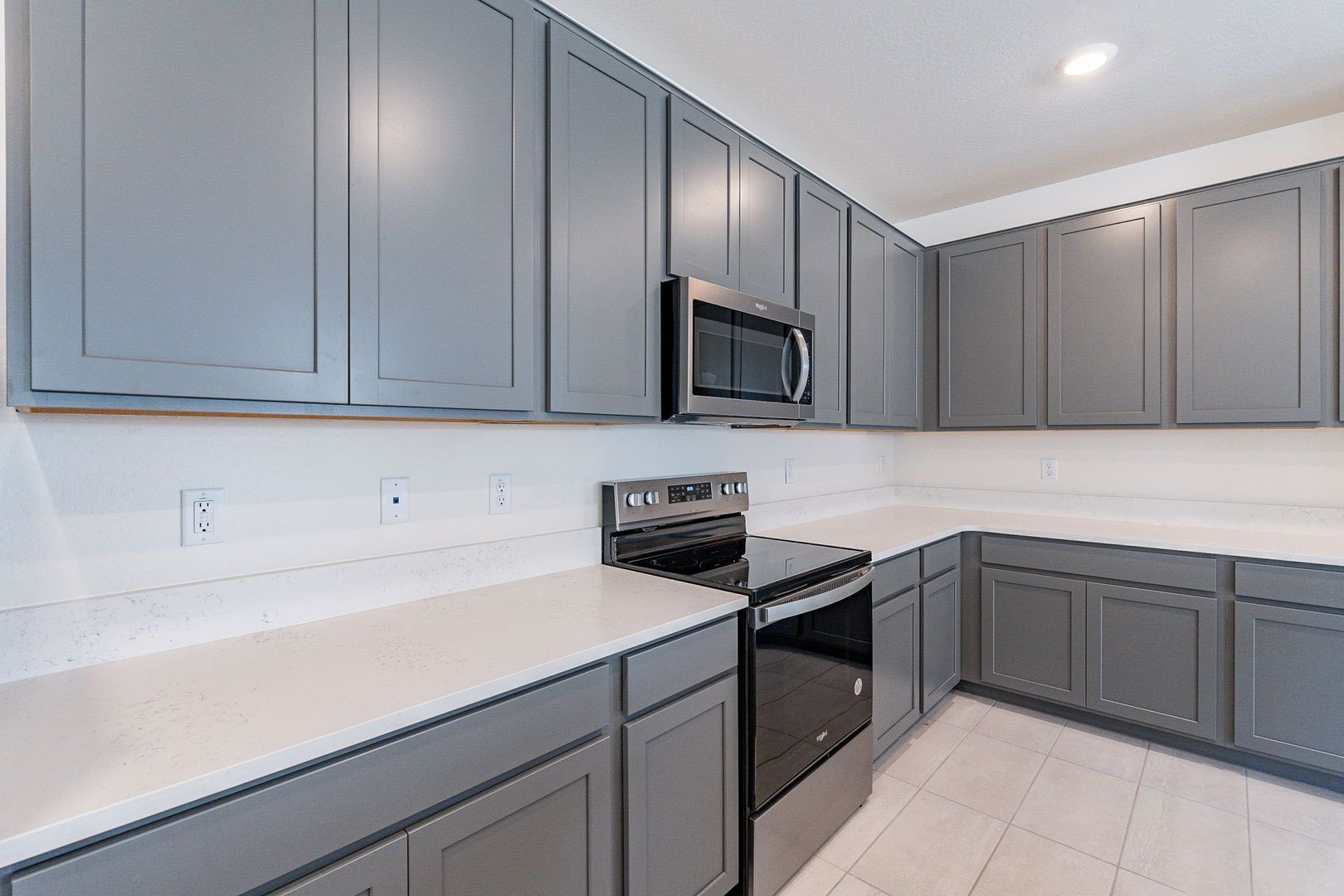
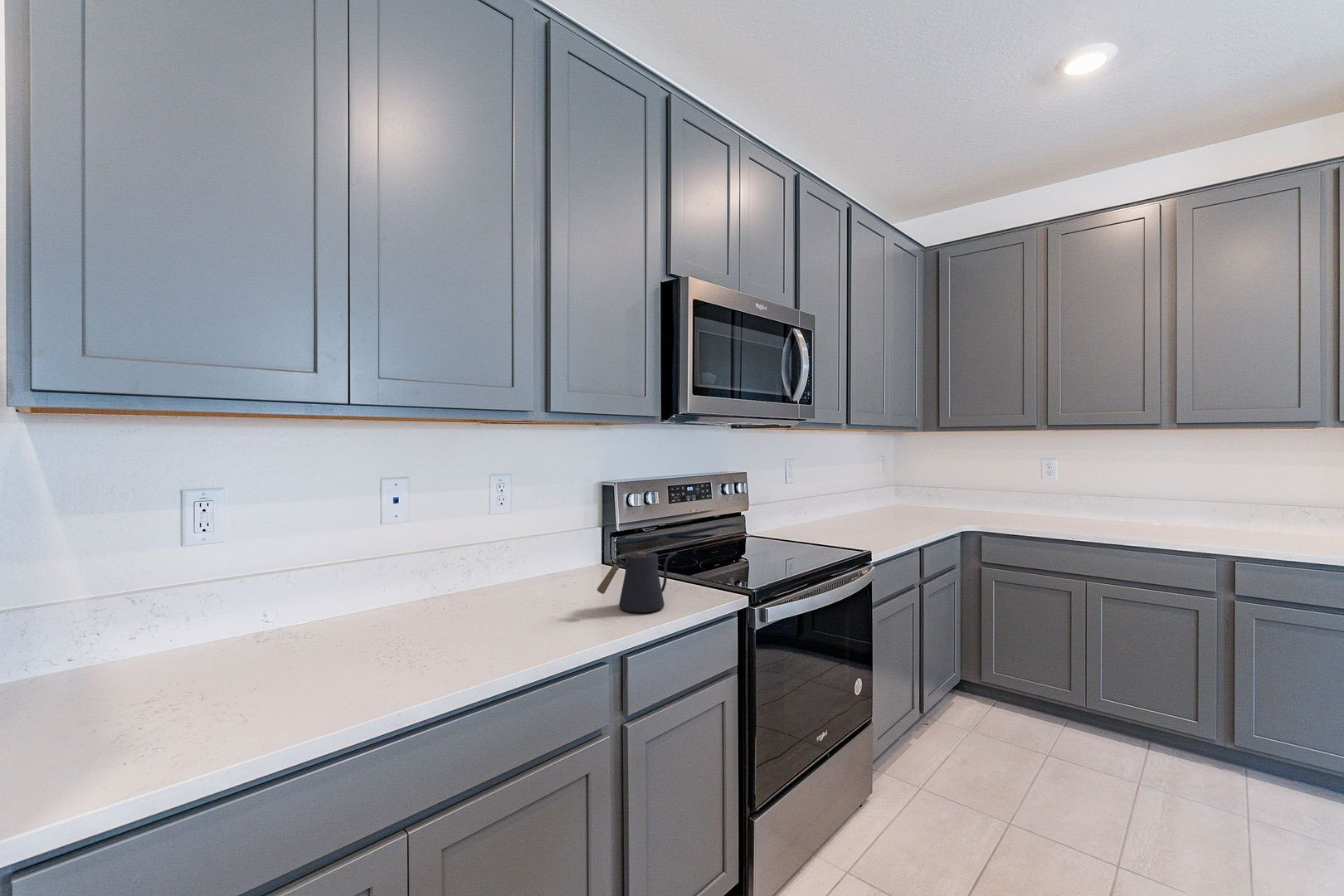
+ kettle [597,551,678,614]
